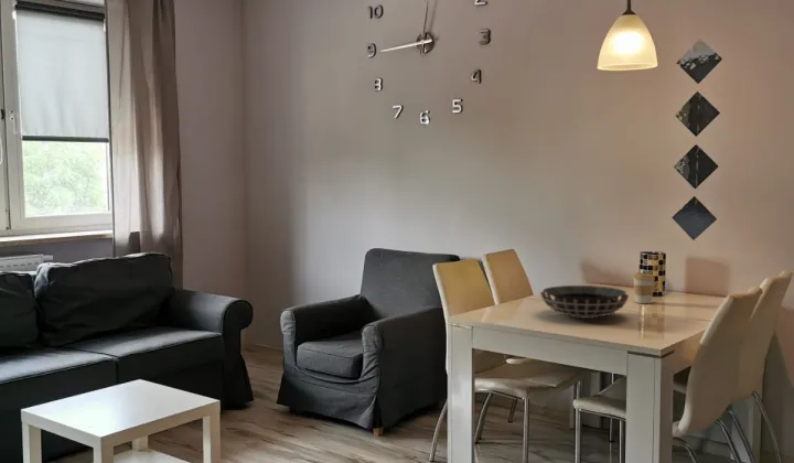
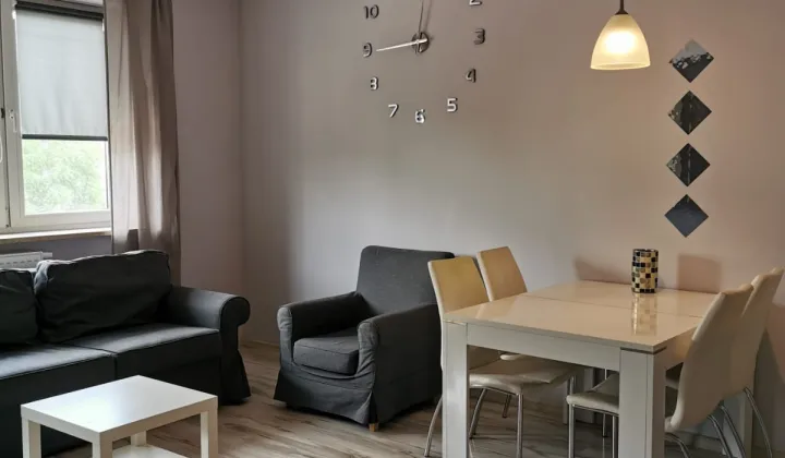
- coffee cup [632,271,656,304]
- decorative bowl [539,284,630,320]
